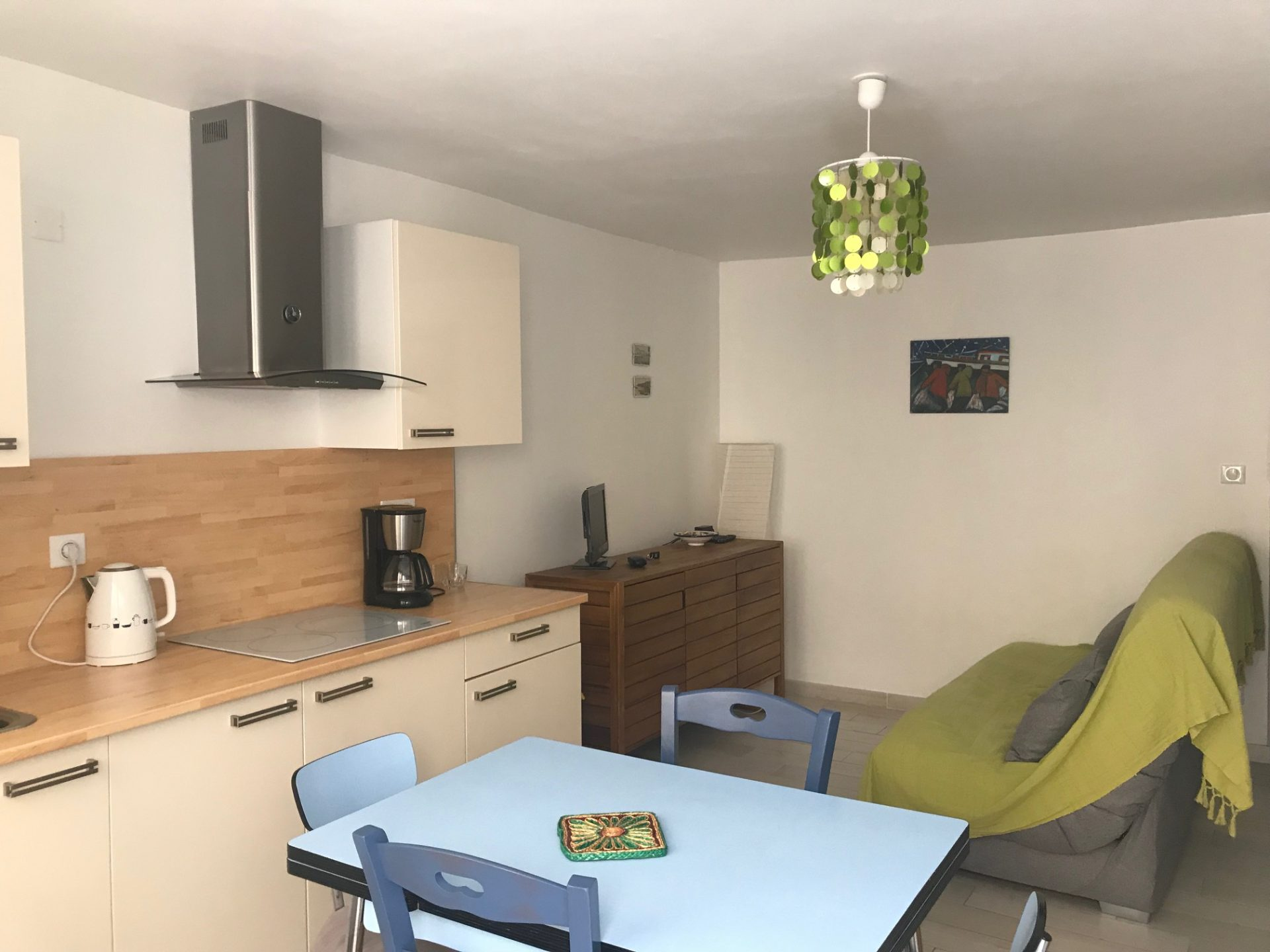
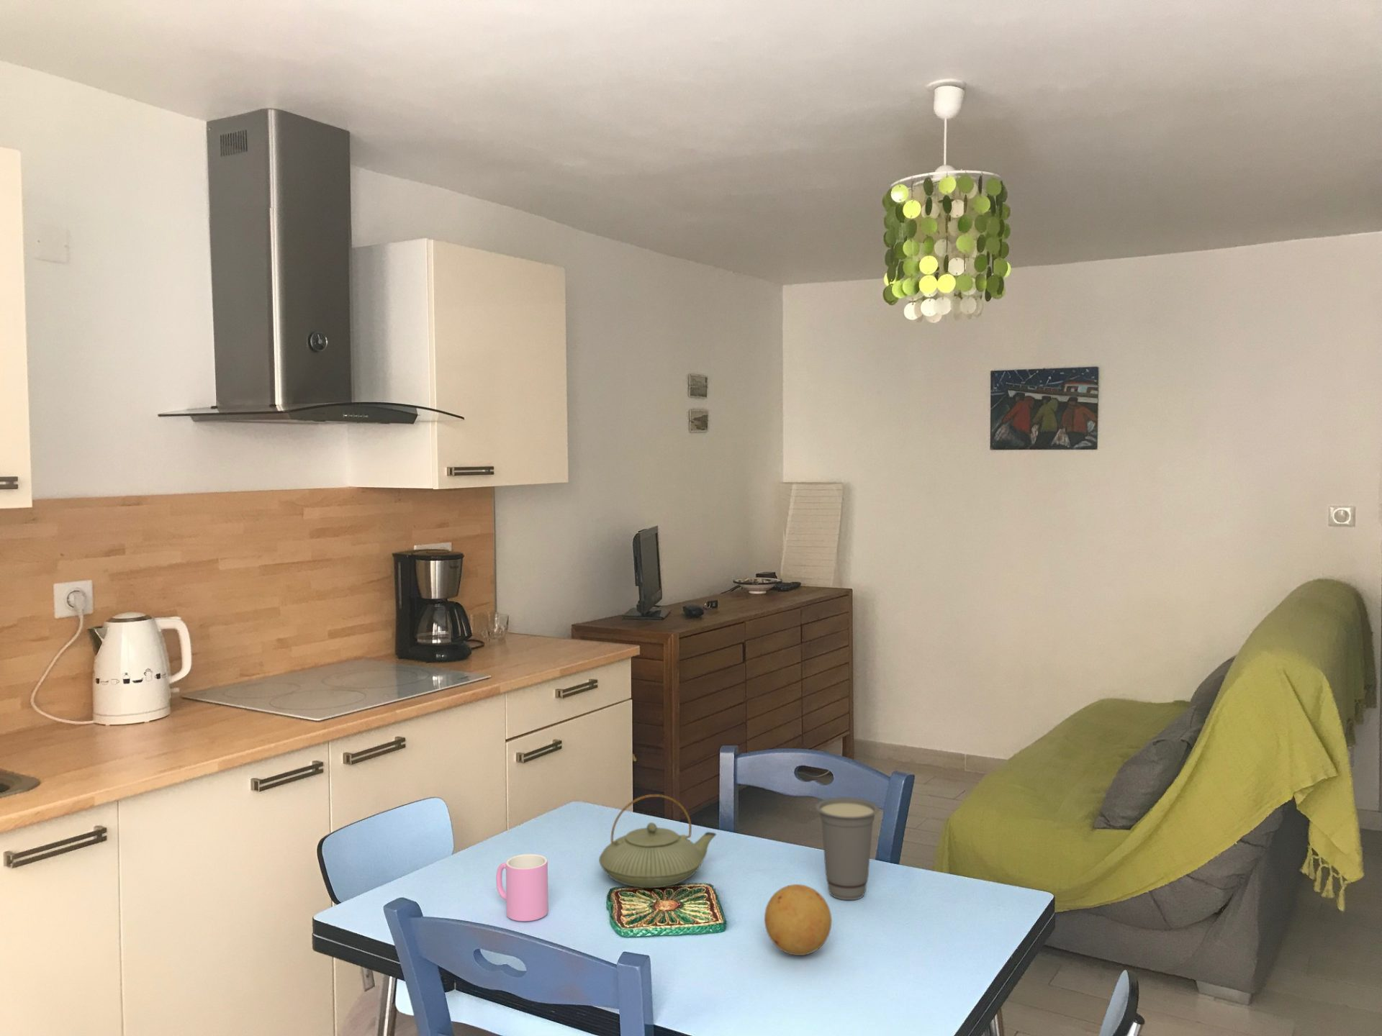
+ cup [495,853,550,923]
+ fruit [764,884,832,957]
+ cup [815,797,879,901]
+ teapot [599,793,717,888]
